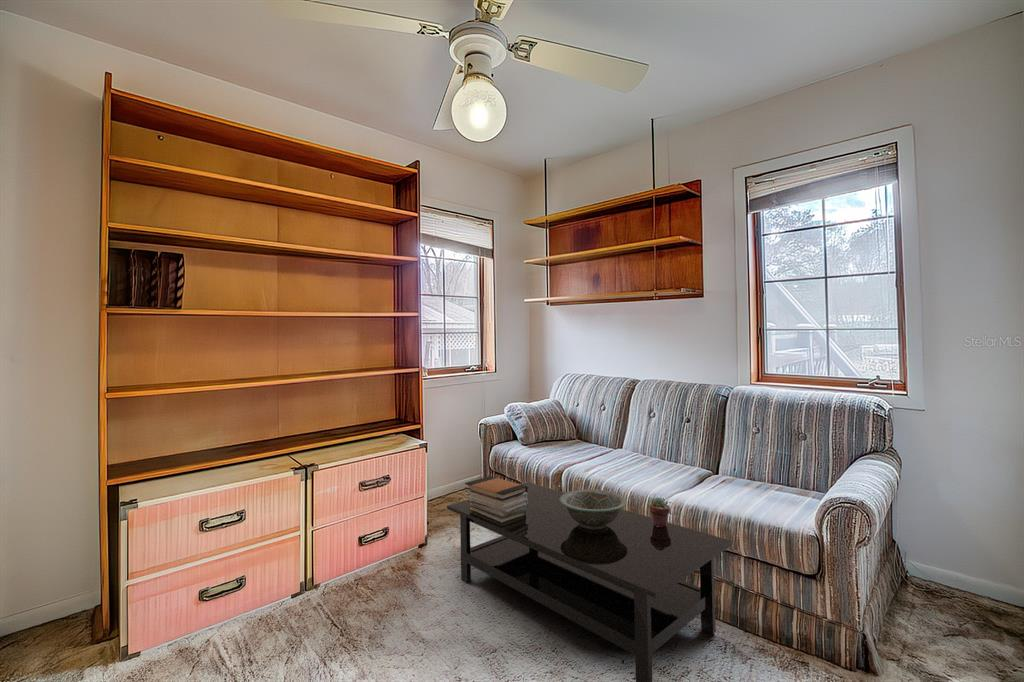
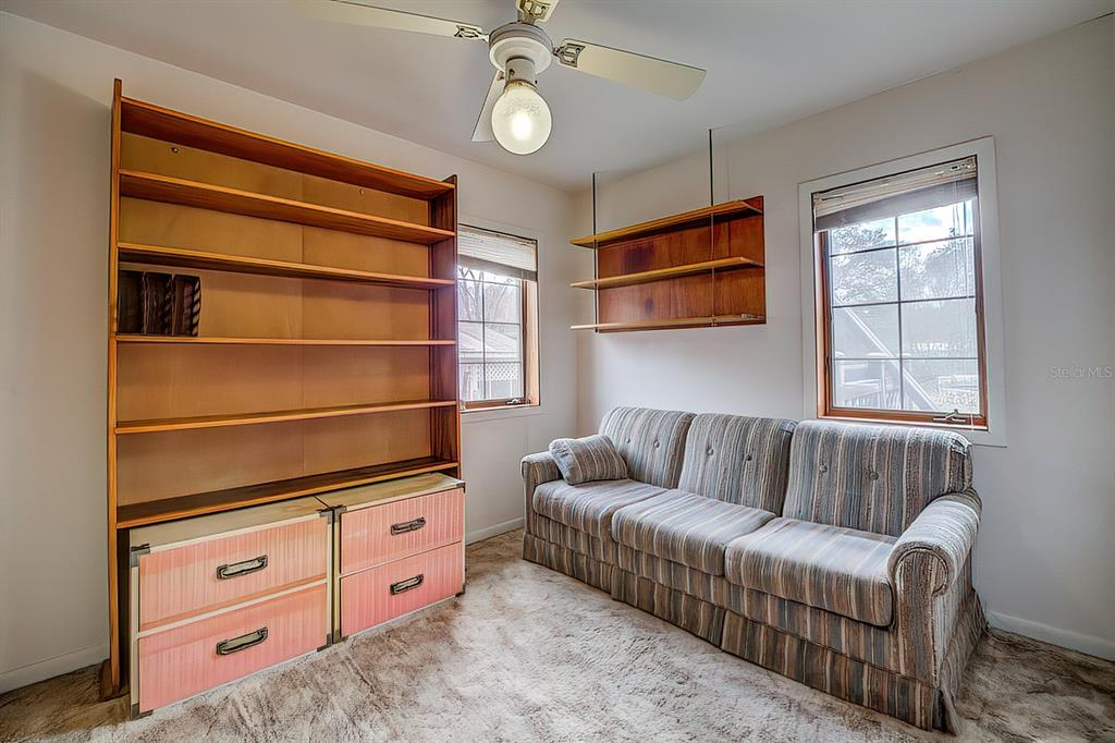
- coffee table [446,481,733,682]
- potted succulent [649,496,671,527]
- book stack [464,475,528,523]
- decorative bowl [560,488,627,530]
